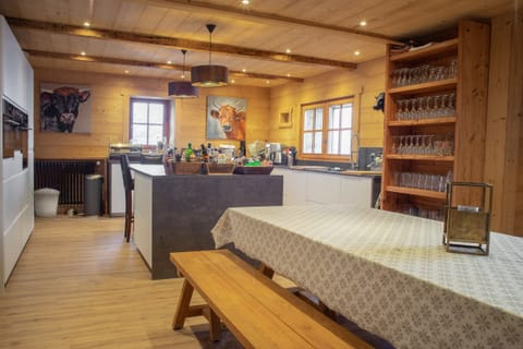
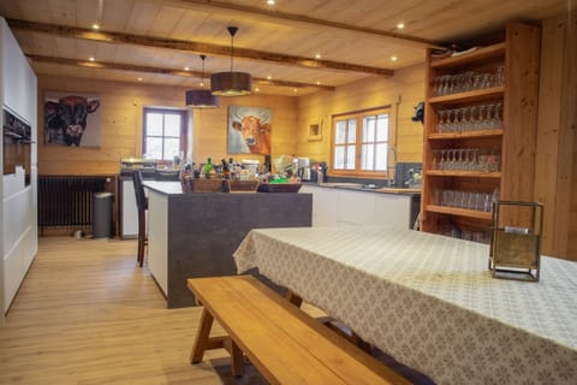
- trash can [33,186,61,218]
